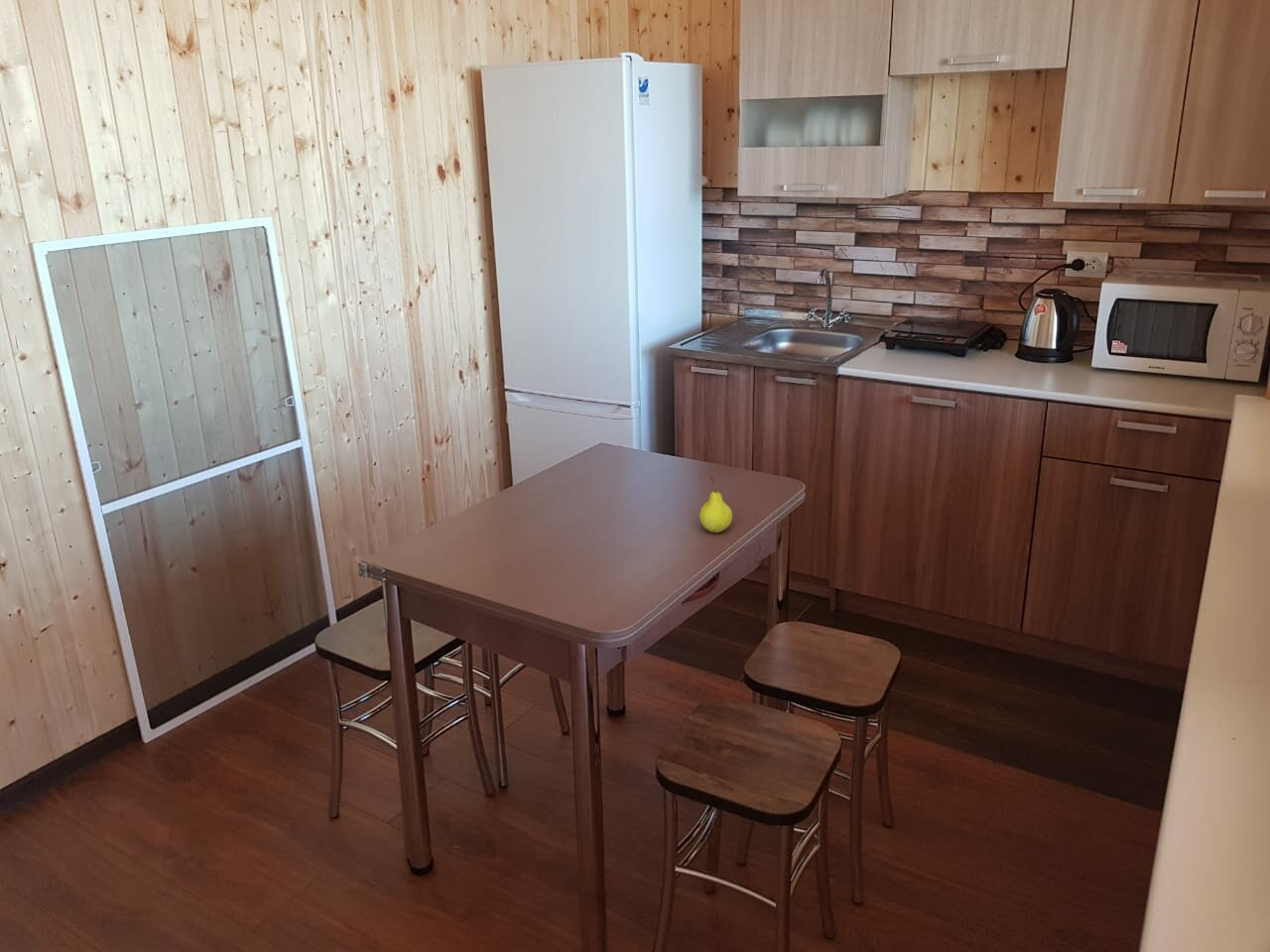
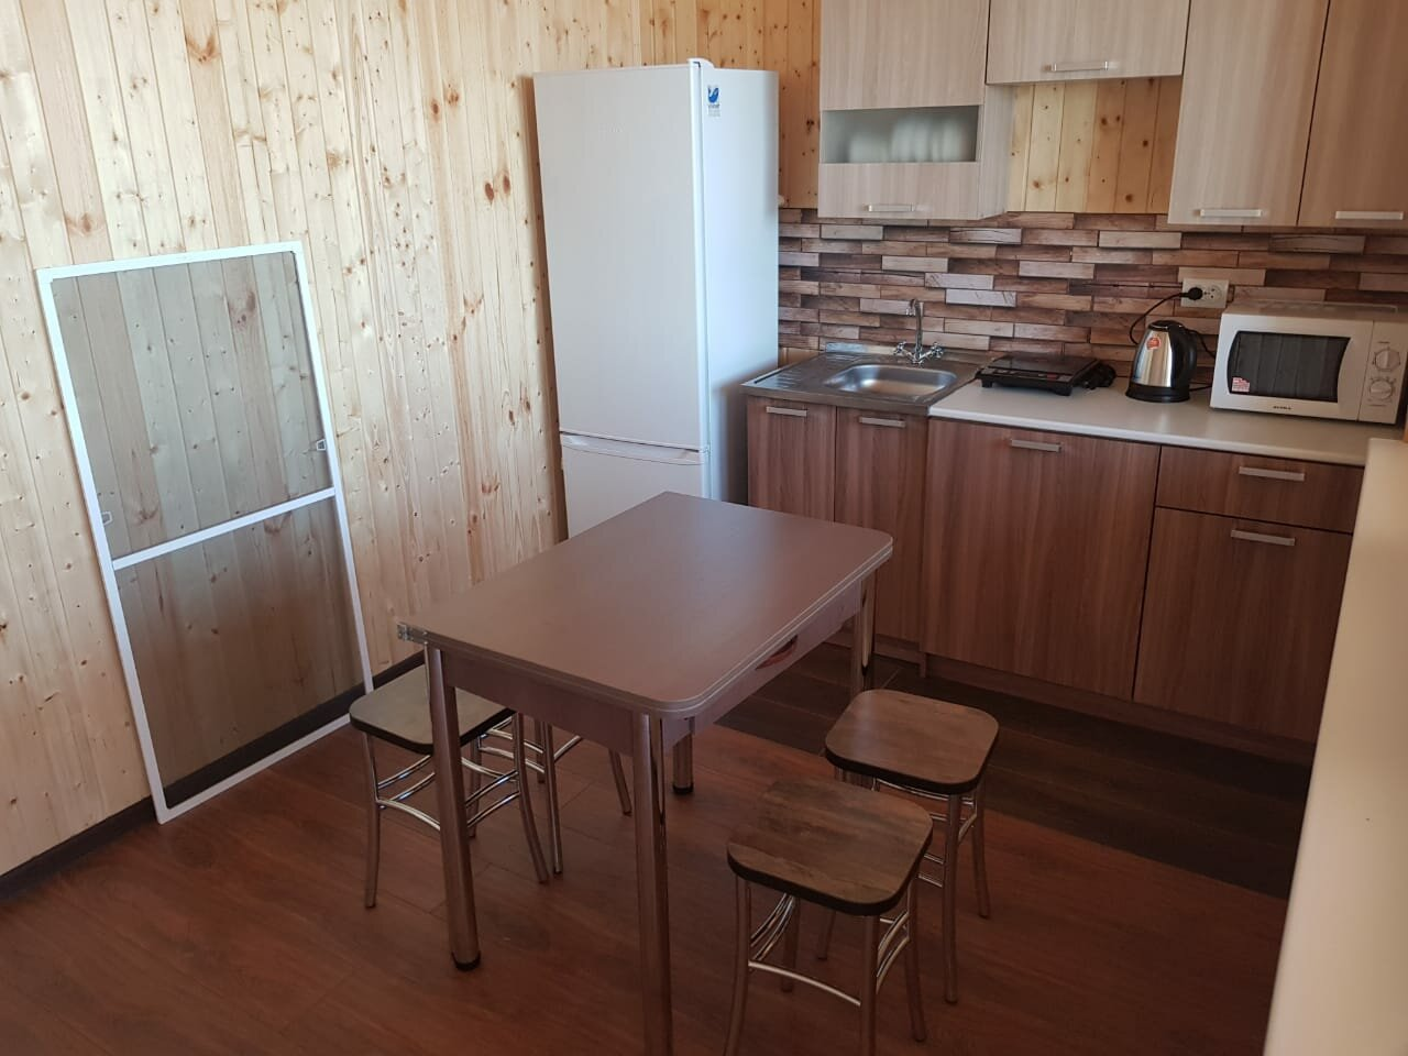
- fruit [699,476,733,534]
